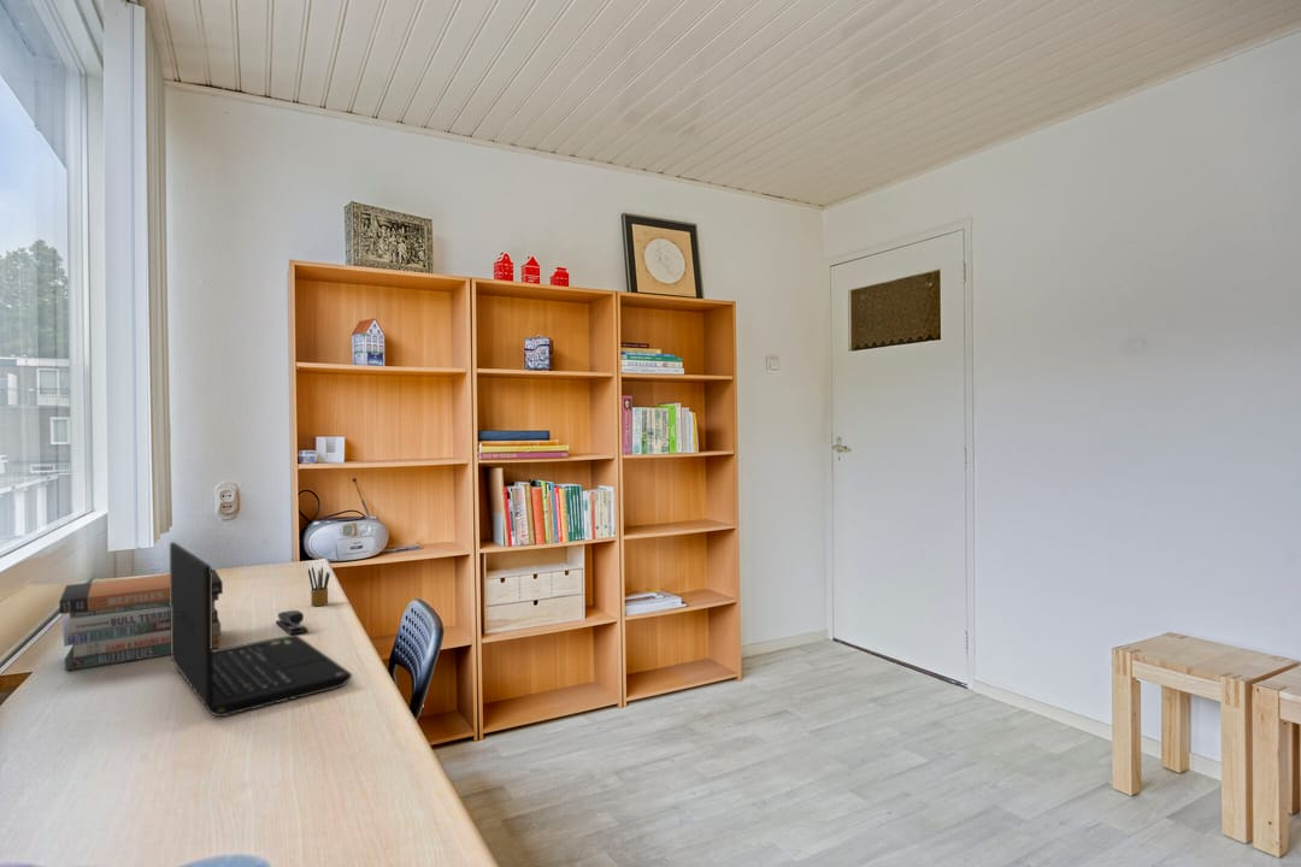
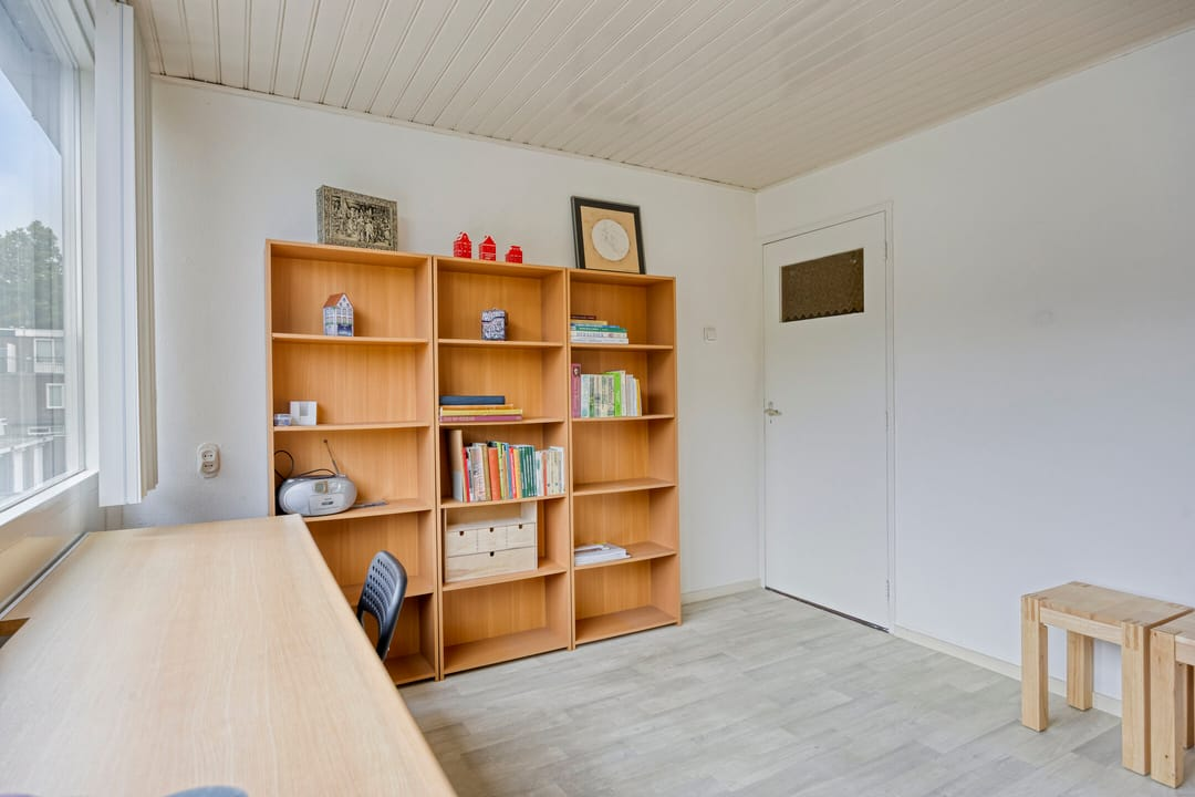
- stapler [275,609,310,636]
- laptop [169,541,353,718]
- pencil box [307,565,331,607]
- book stack [58,568,224,672]
